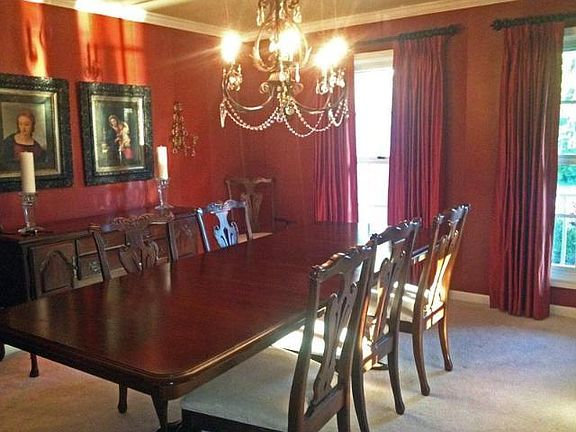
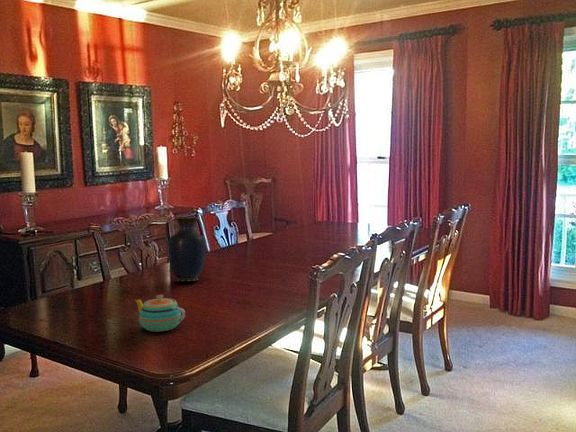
+ vase [167,216,207,283]
+ teapot [133,294,186,333]
